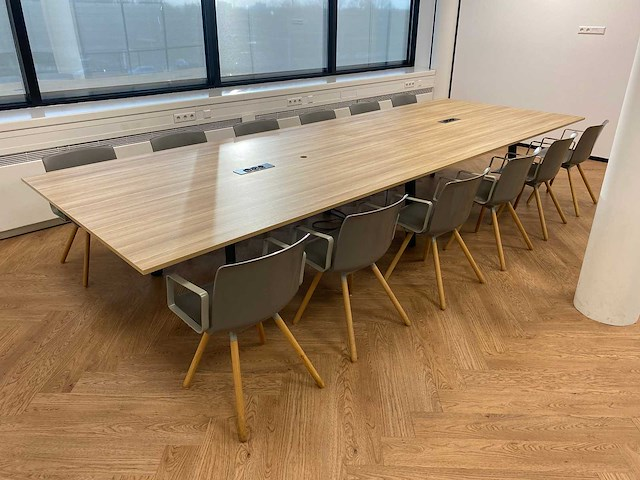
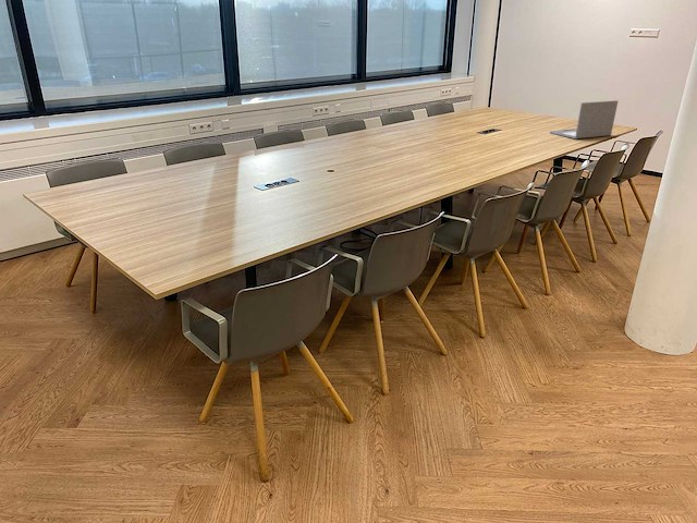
+ laptop [549,99,619,139]
